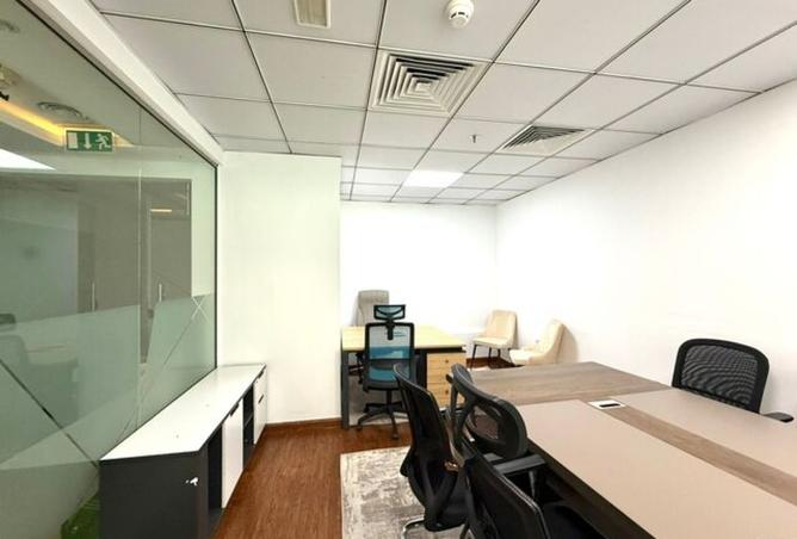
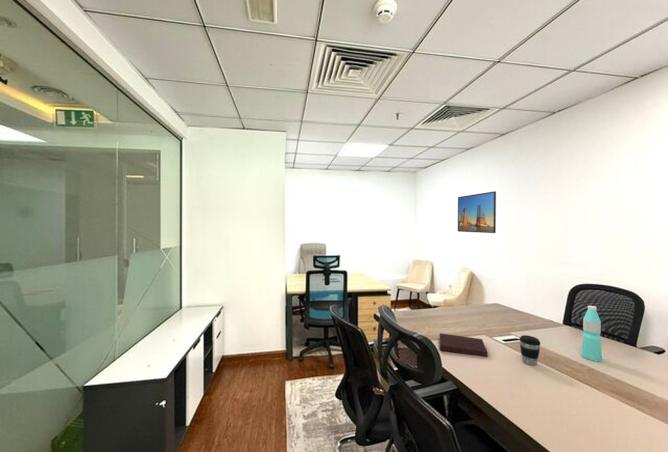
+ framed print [457,190,497,234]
+ water bottle [580,305,603,362]
+ notebook [438,332,488,358]
+ coffee cup [518,334,542,366]
